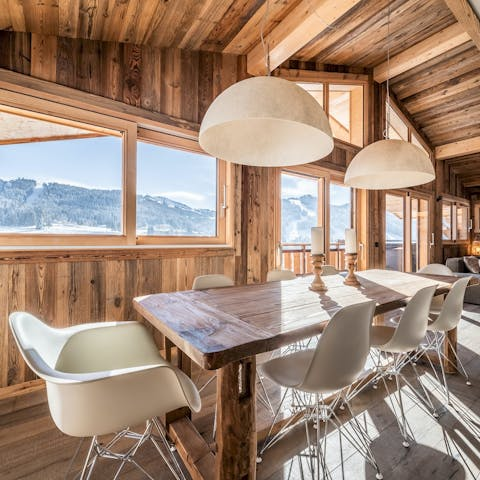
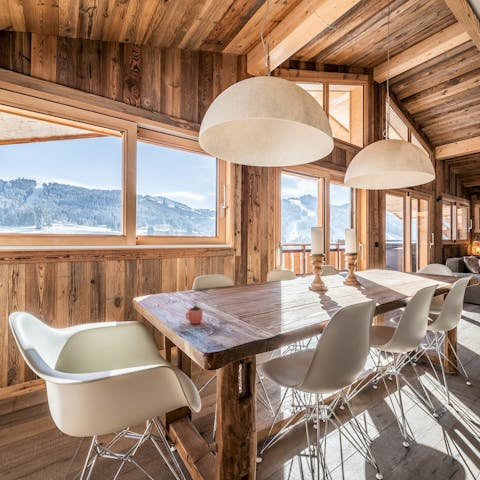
+ cocoa [184,297,204,325]
